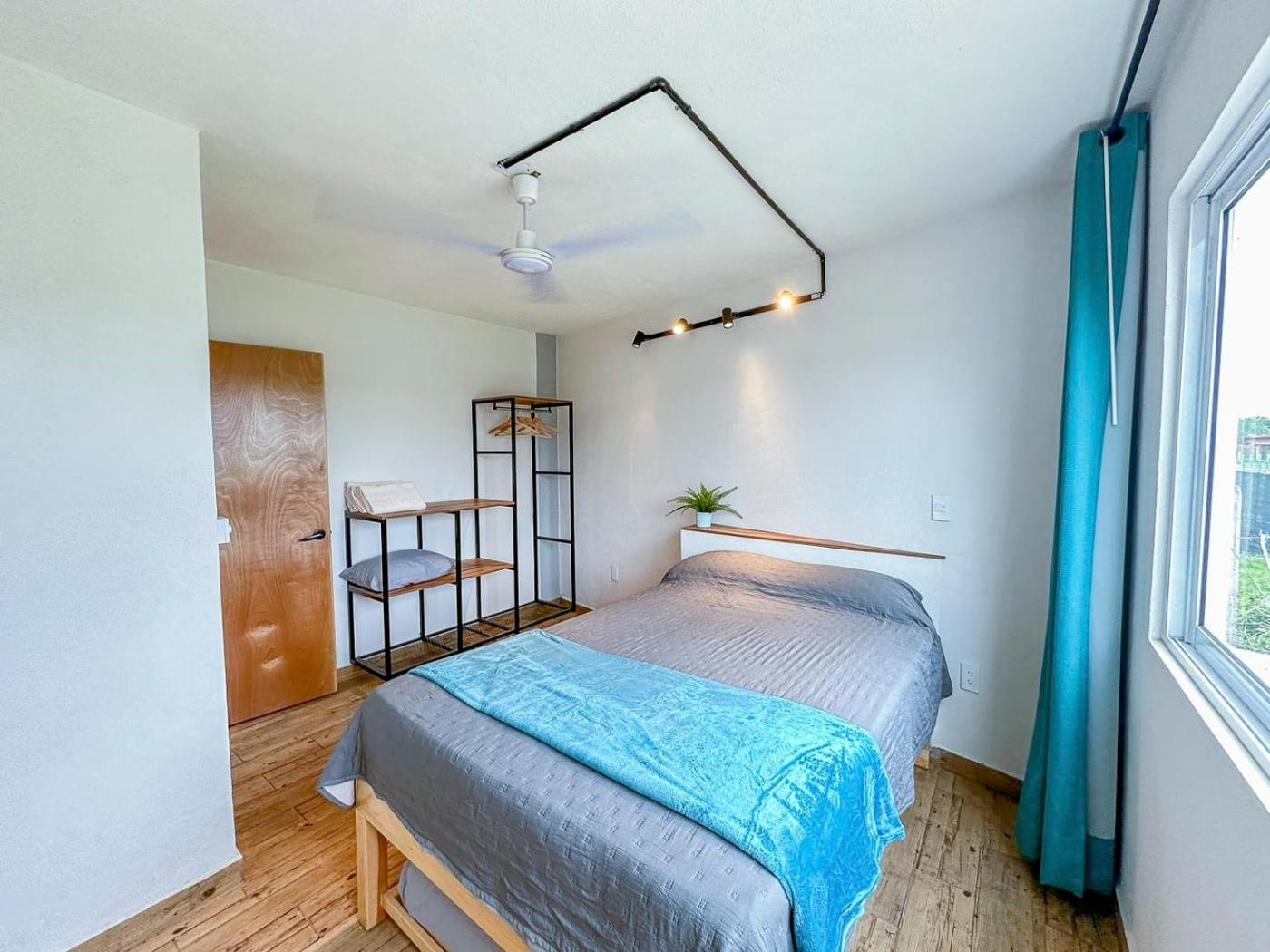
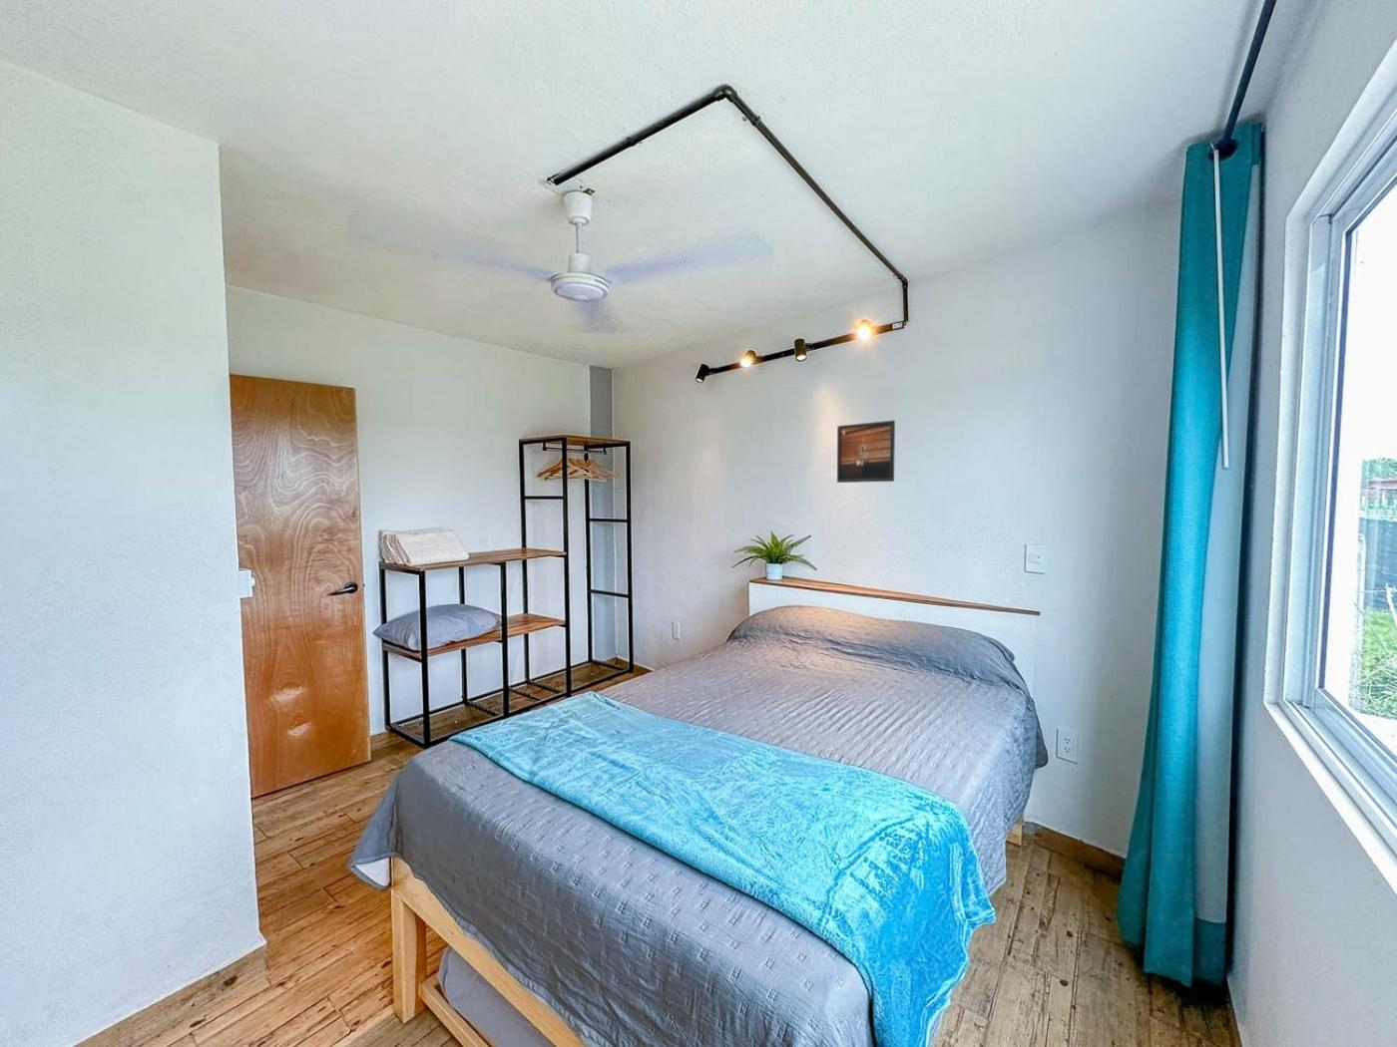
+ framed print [836,419,897,484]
